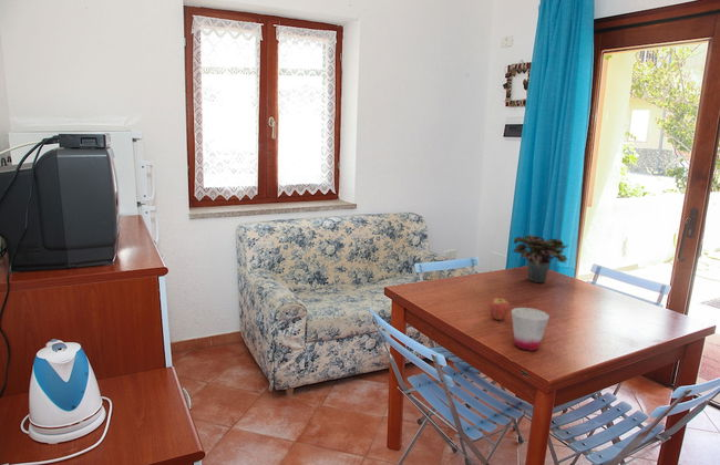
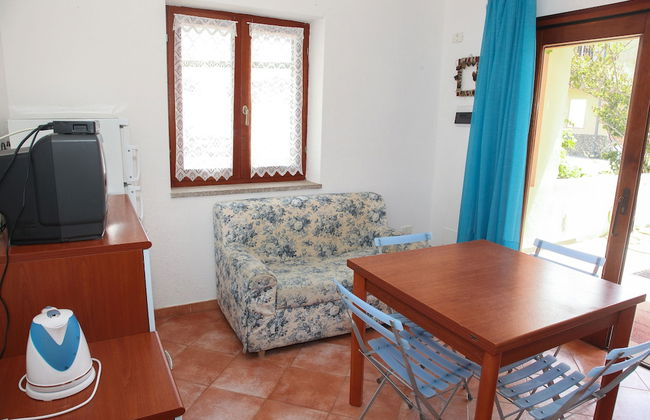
- fruit [487,294,511,321]
- potted plant [512,234,570,283]
- cup [511,307,551,352]
